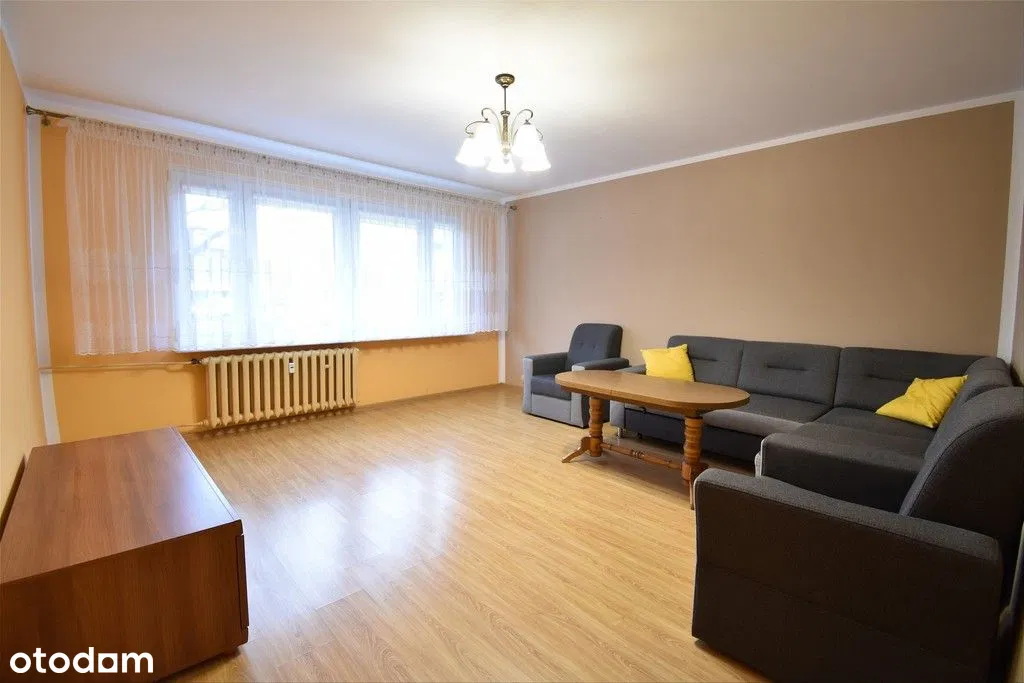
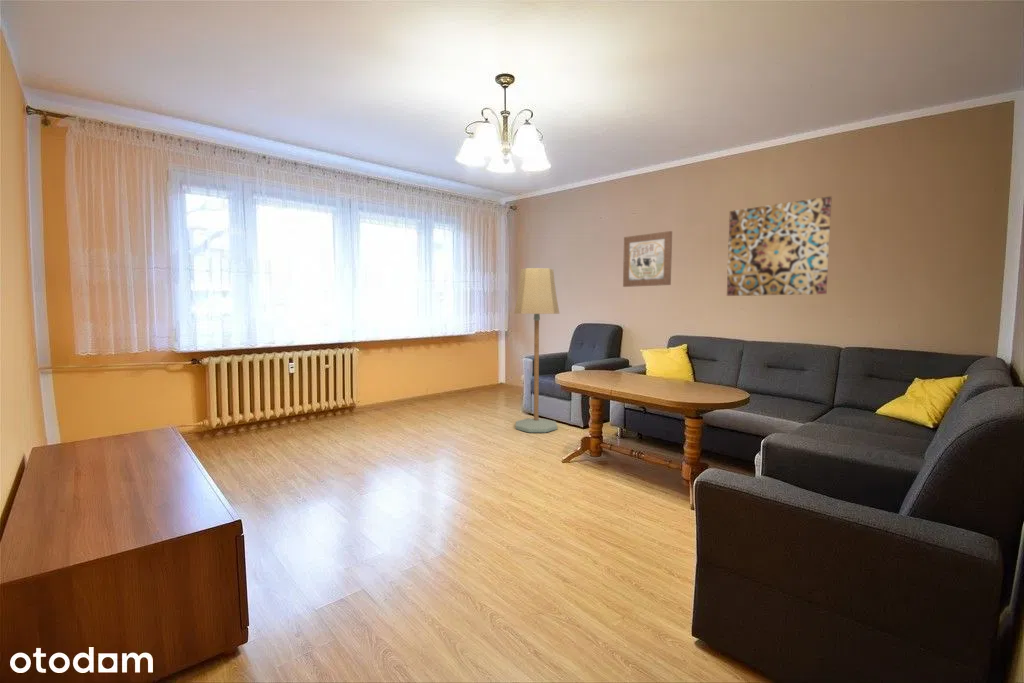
+ wall art [622,230,673,288]
+ wall art [726,195,833,297]
+ floor lamp [513,267,561,433]
